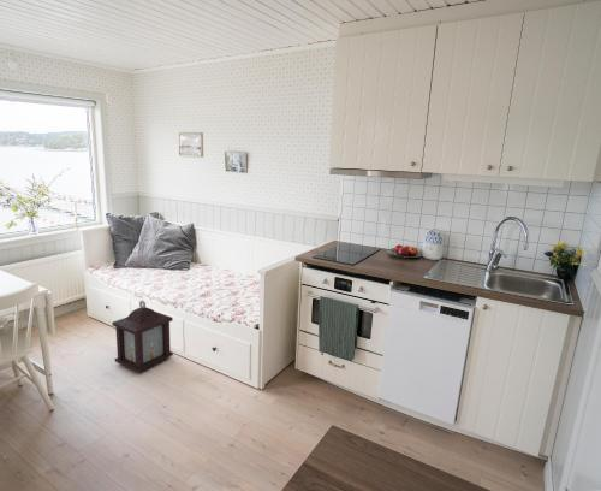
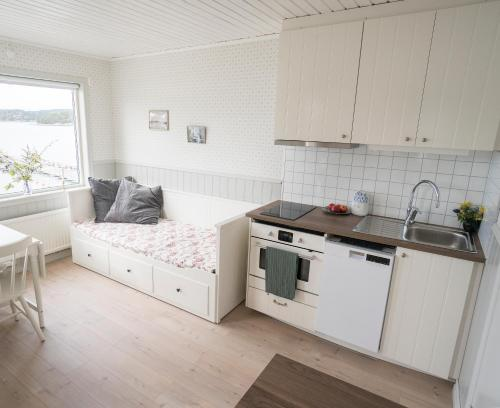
- lantern [111,300,174,374]
